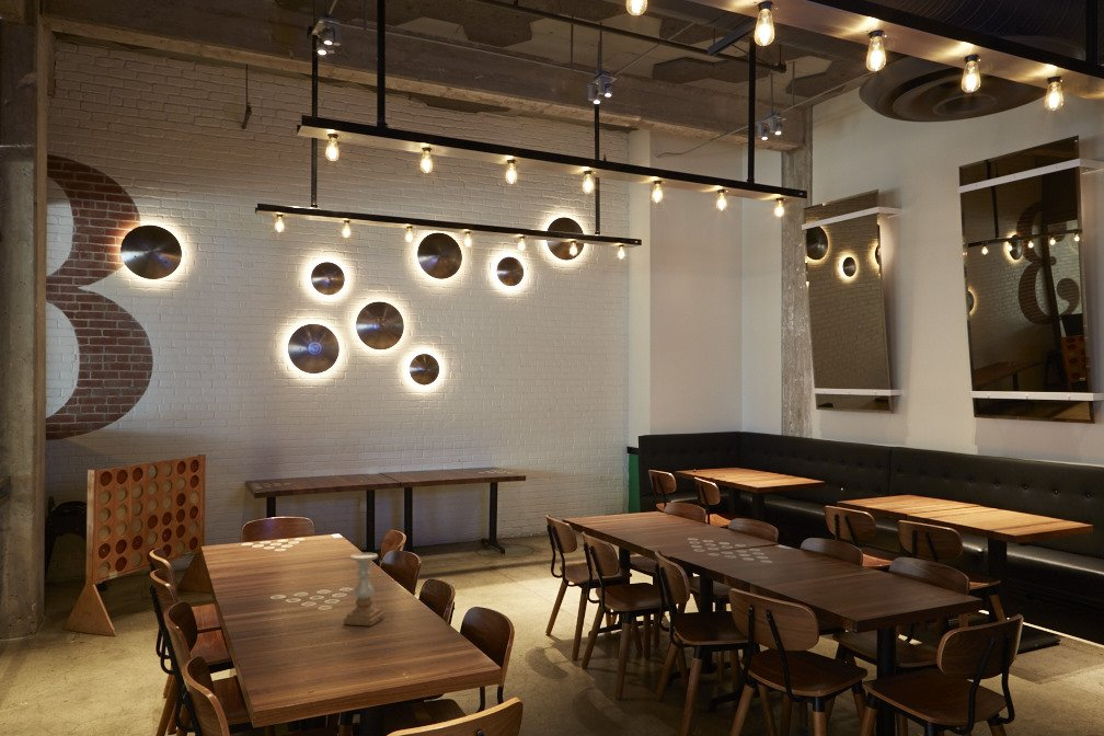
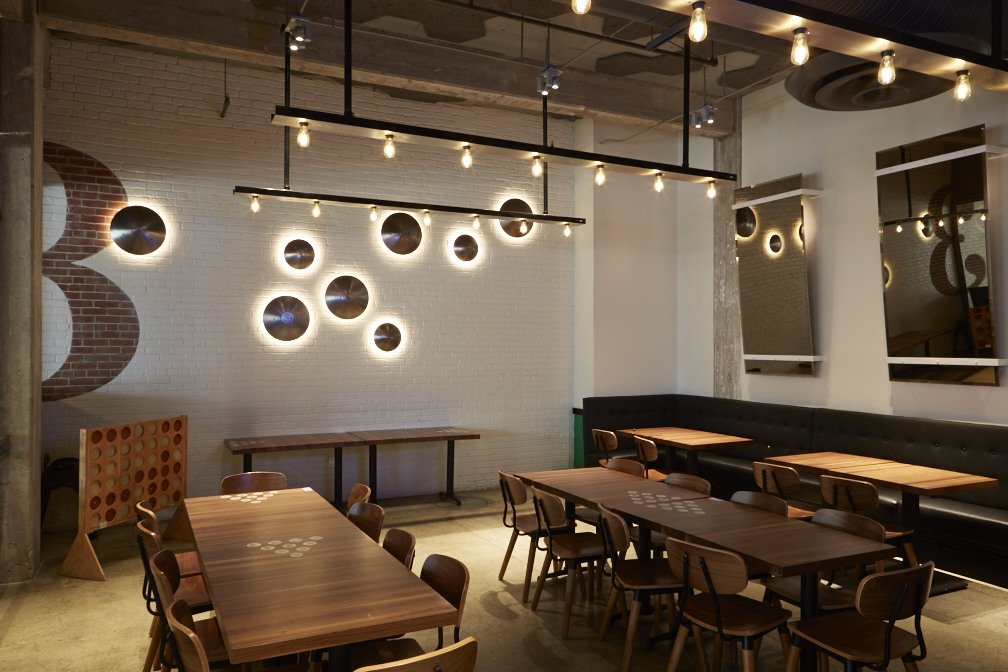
- candle holder [343,552,384,626]
